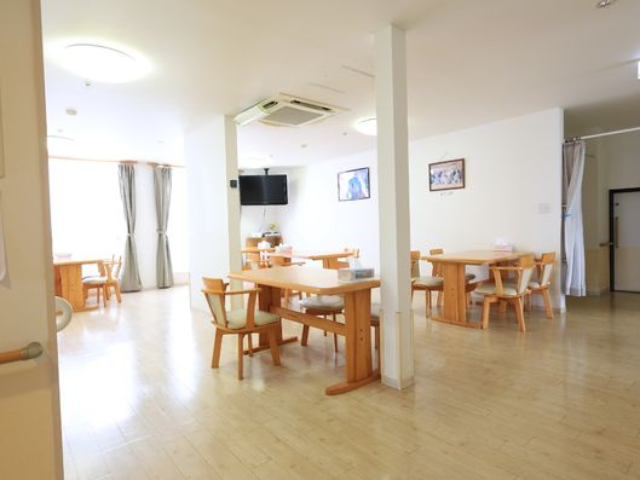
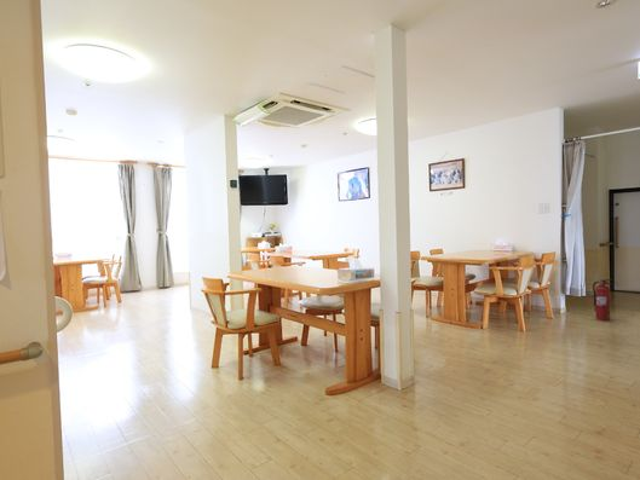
+ fire extinguisher [592,278,613,322]
